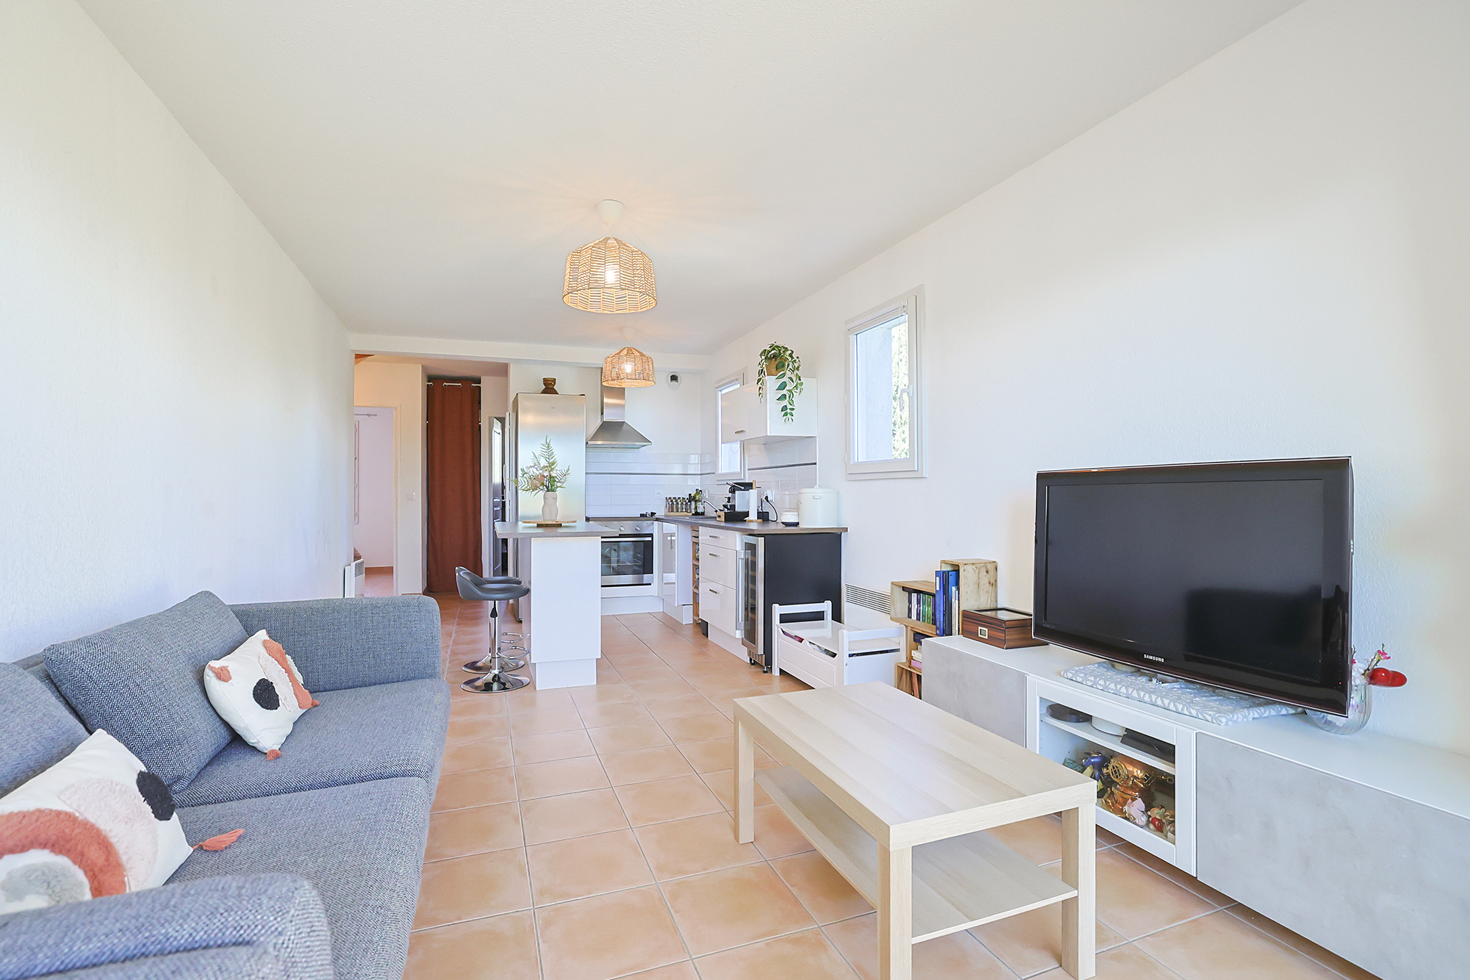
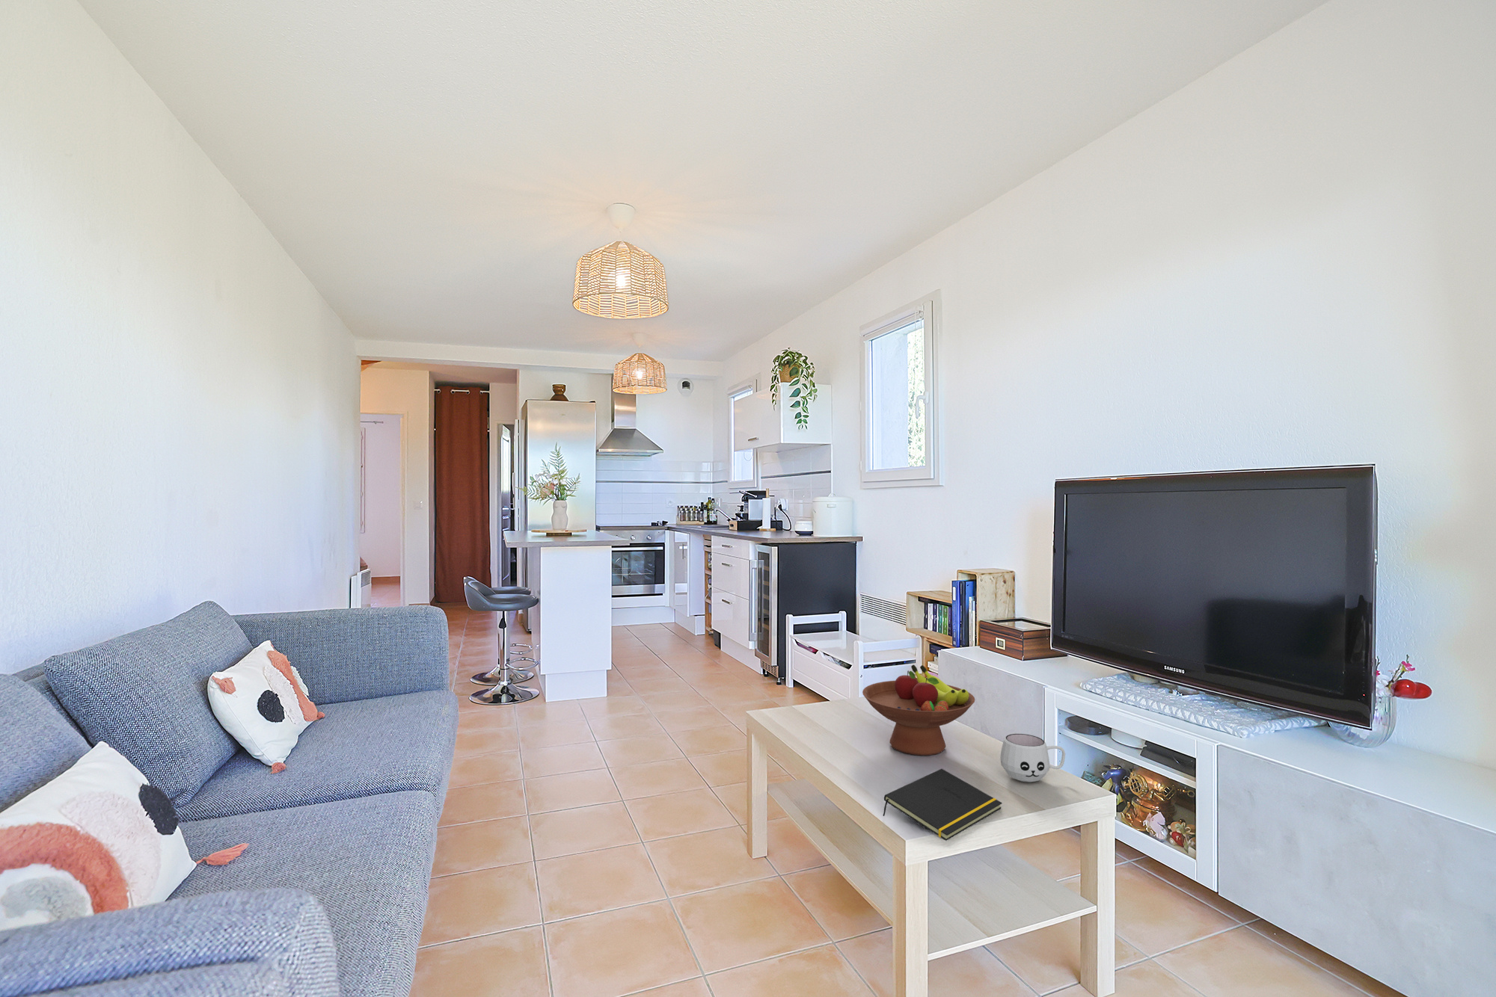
+ mug [1000,733,1066,783]
+ fruit bowl [862,663,975,757]
+ notepad [882,768,1003,841]
